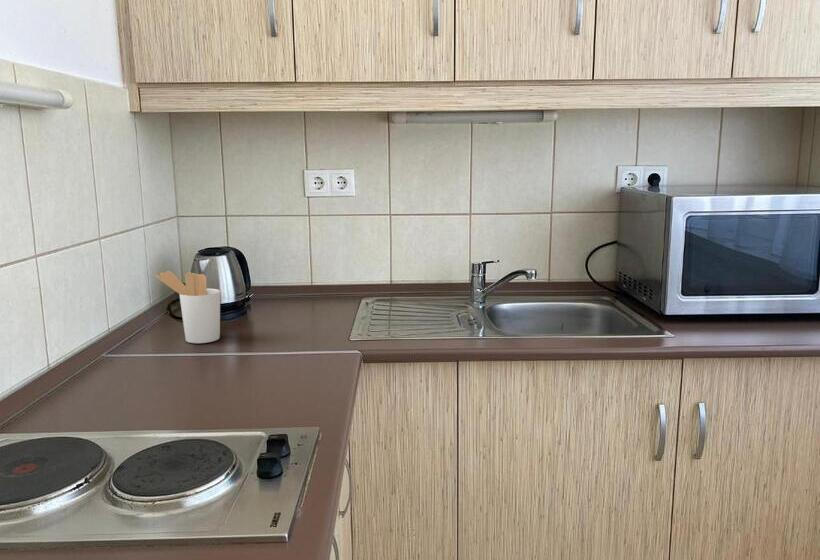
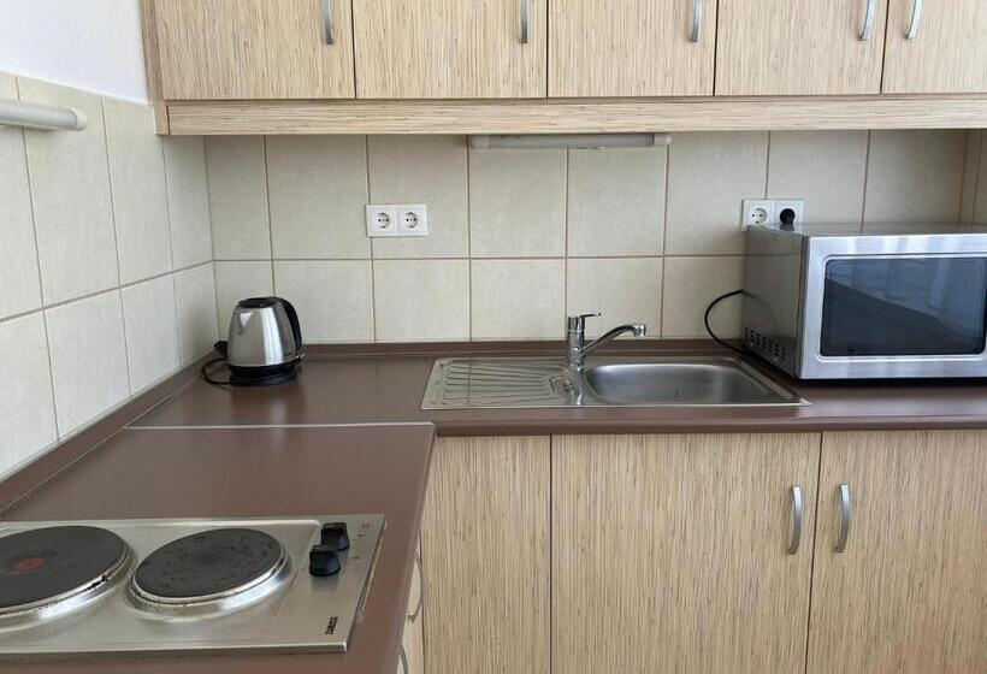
- utensil holder [154,270,221,344]
